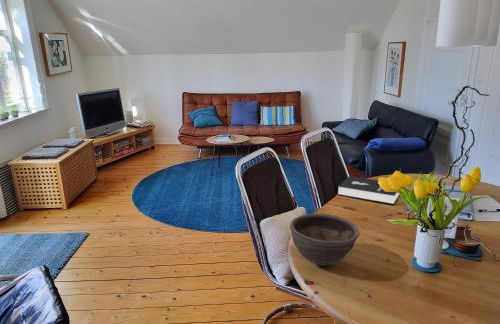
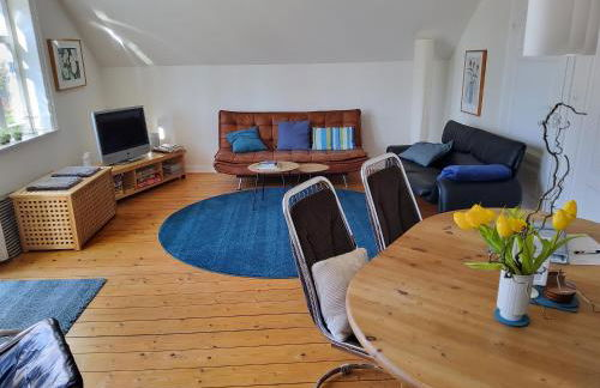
- bowl [289,213,360,267]
- booklet [337,175,400,205]
